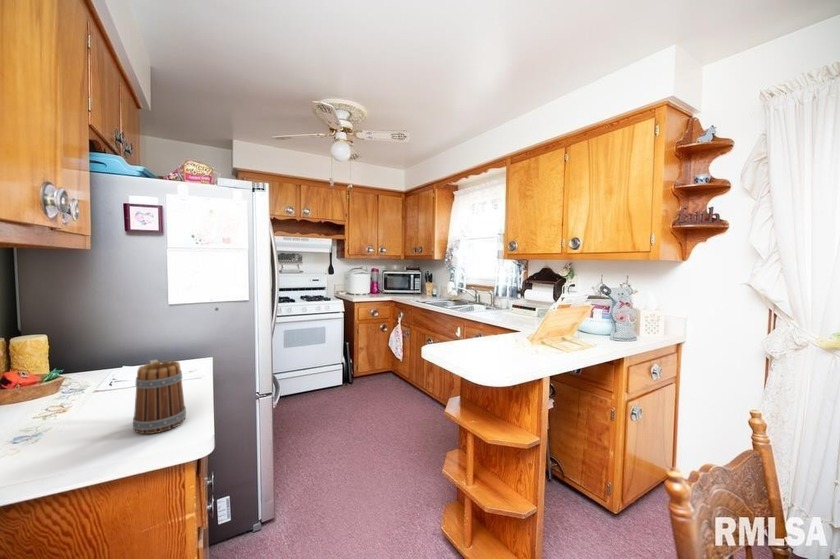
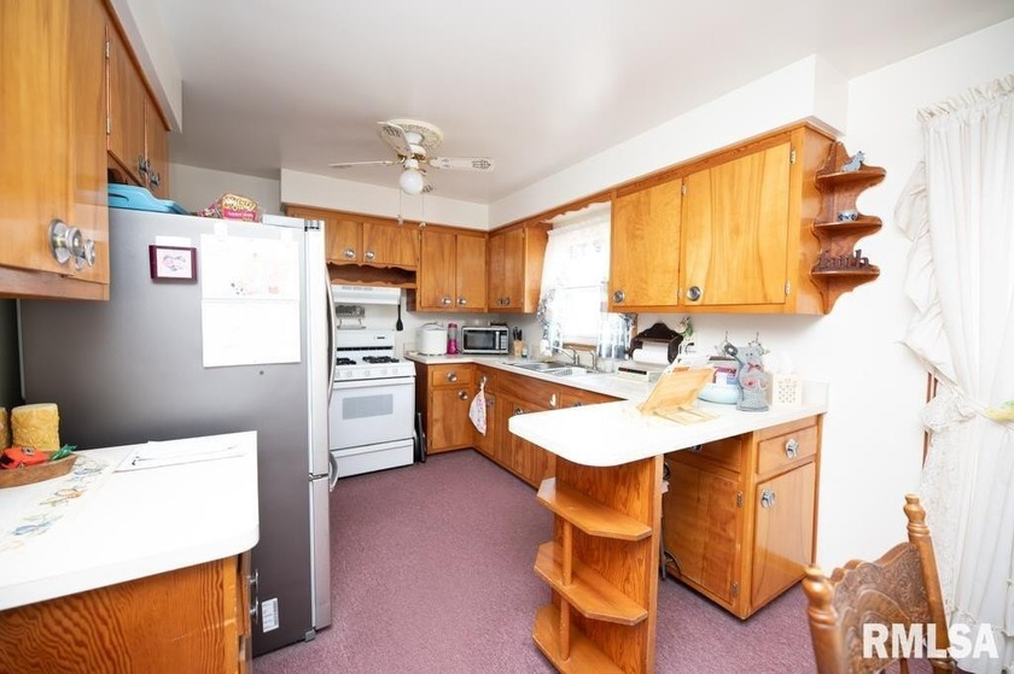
- mug [132,359,187,435]
